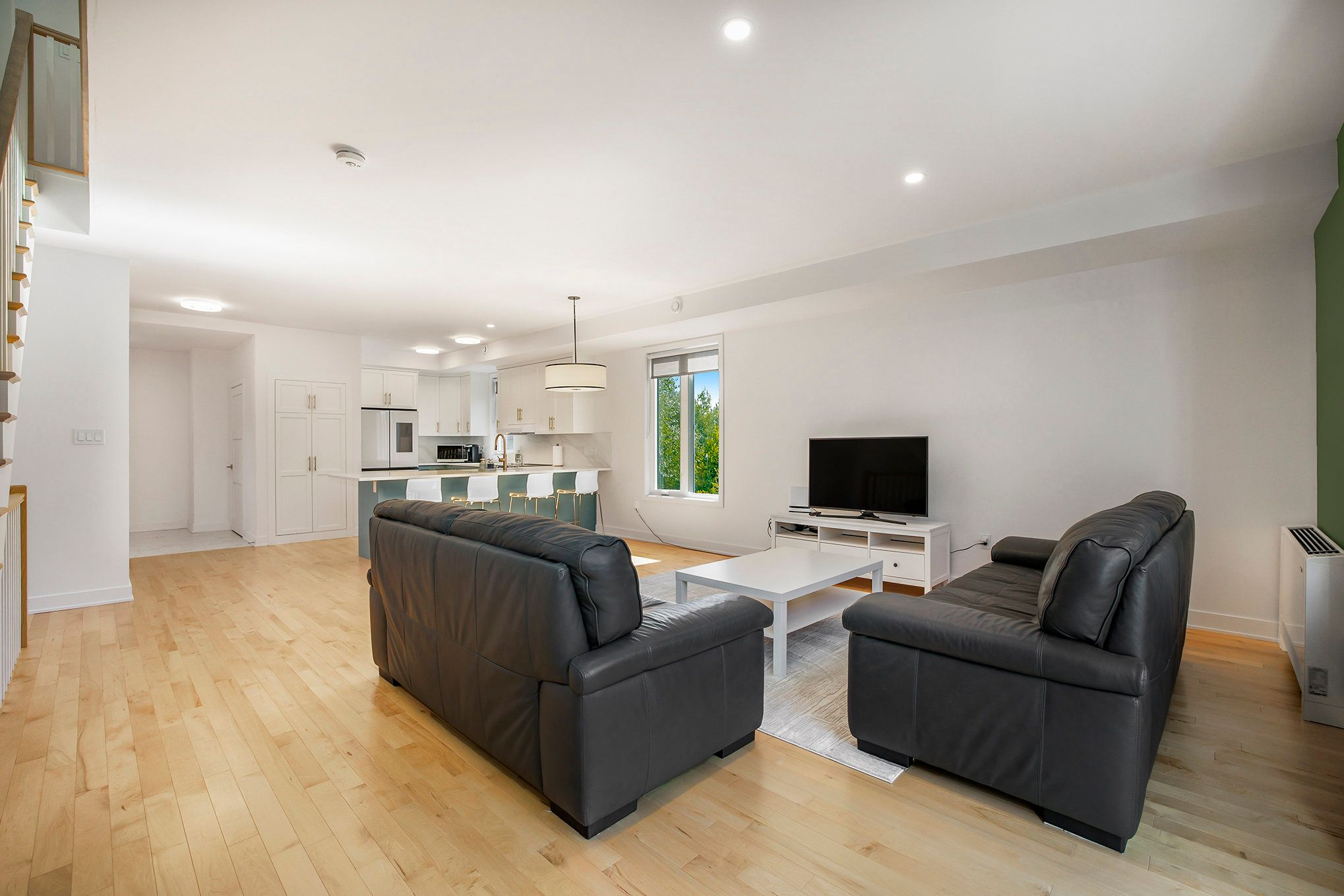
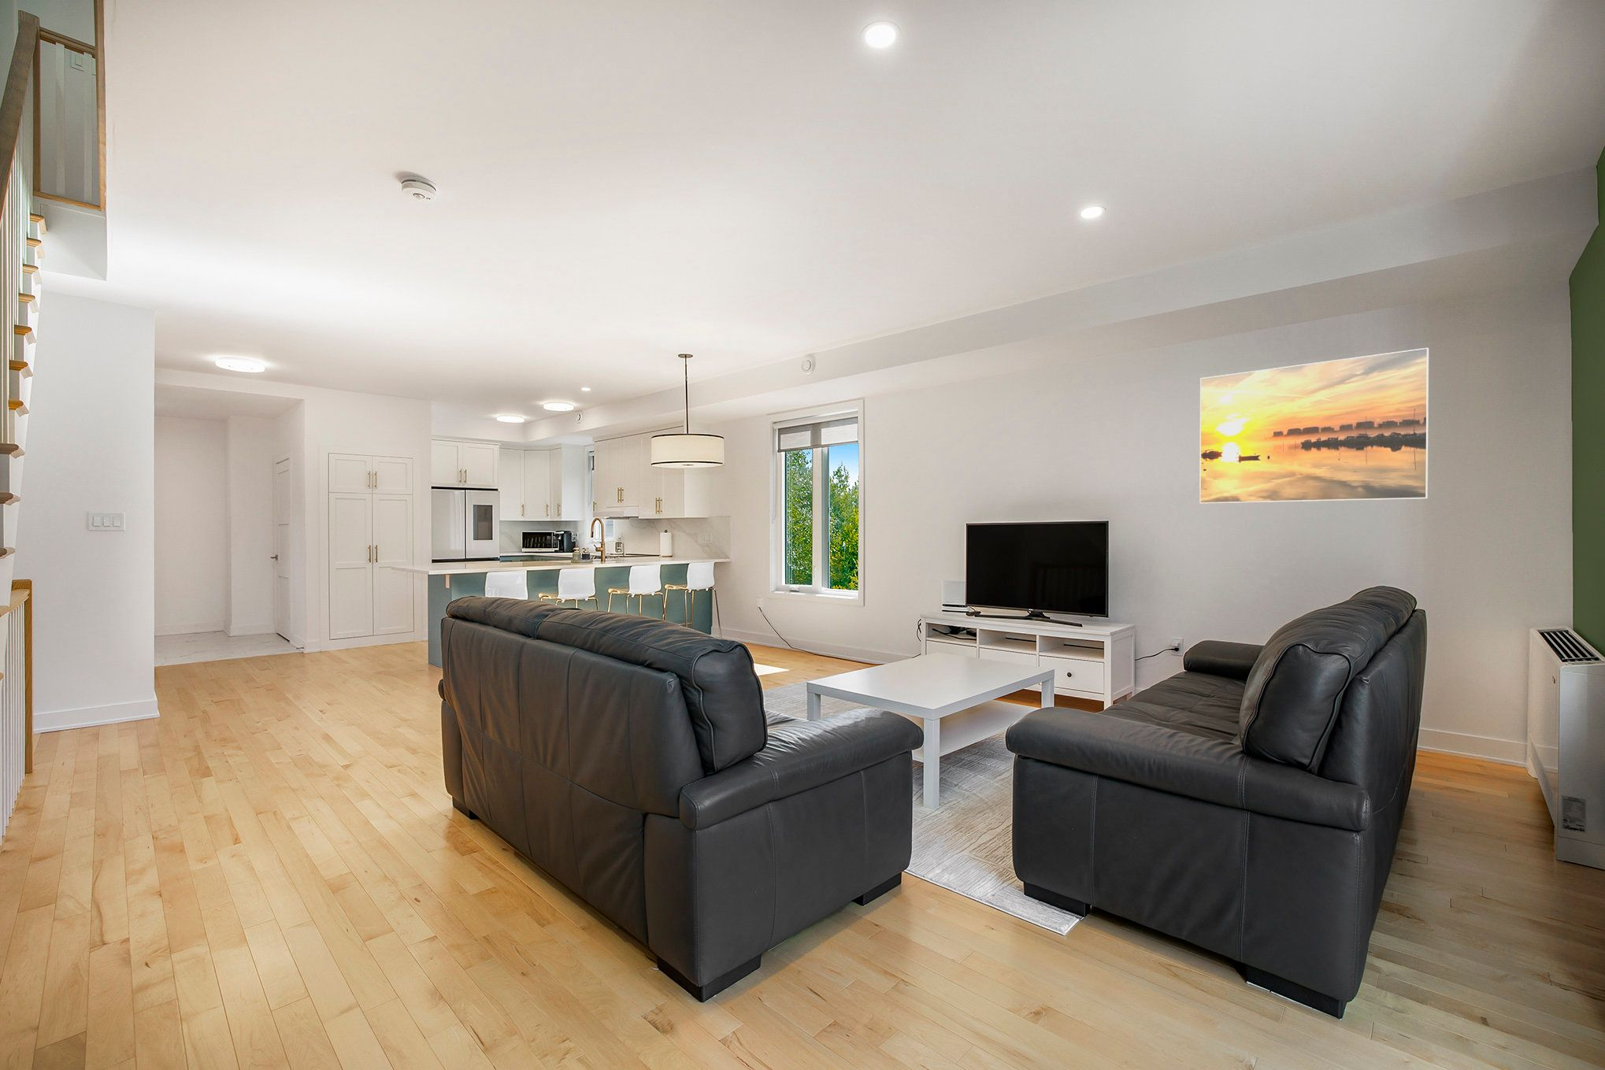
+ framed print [1199,348,1429,504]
